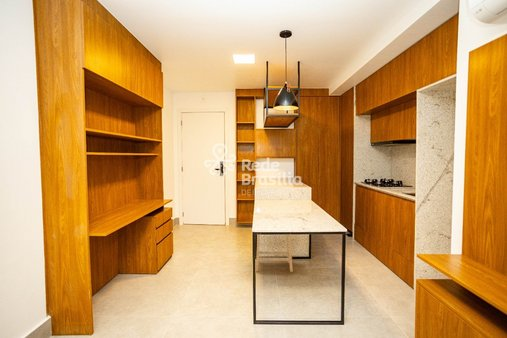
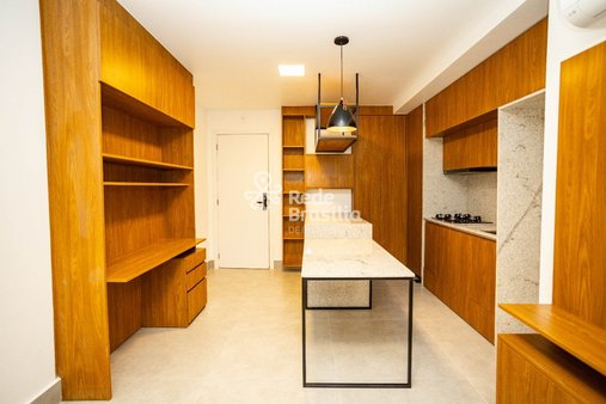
- stool [255,234,294,273]
